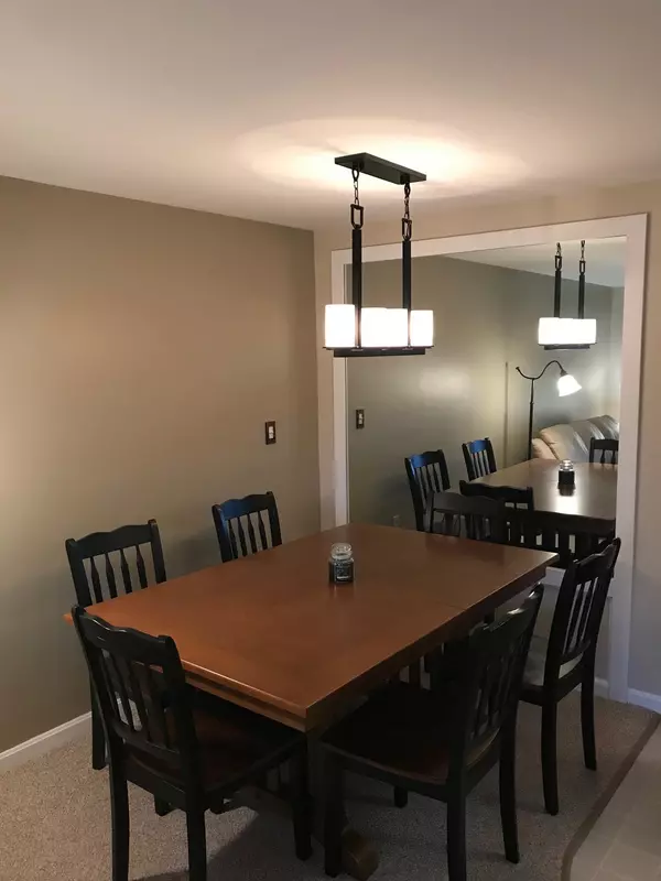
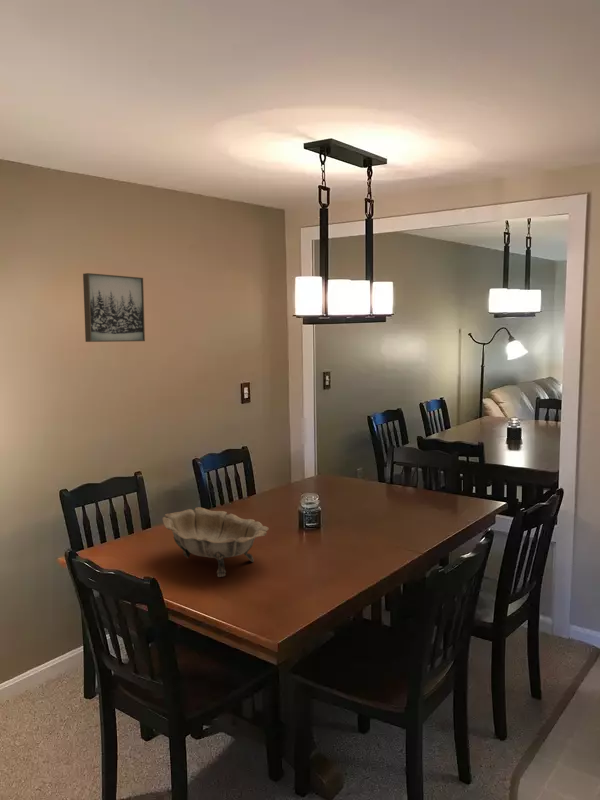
+ wall art [82,272,146,343]
+ decorative bowl [161,506,270,578]
